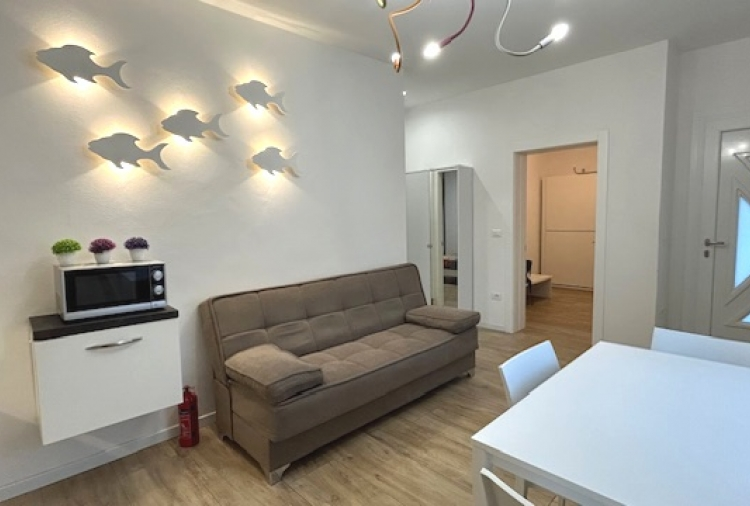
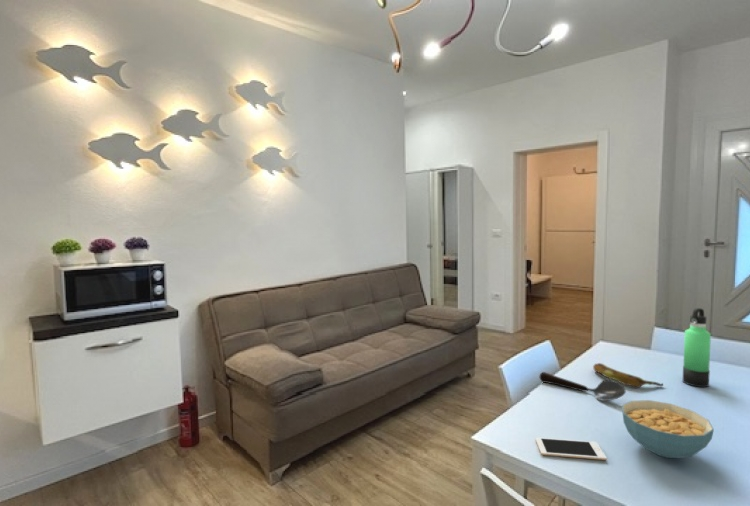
+ cell phone [535,437,608,461]
+ cereal bowl [621,399,715,459]
+ thermos bottle [682,307,712,388]
+ banana [592,362,664,388]
+ spoon [539,371,627,402]
